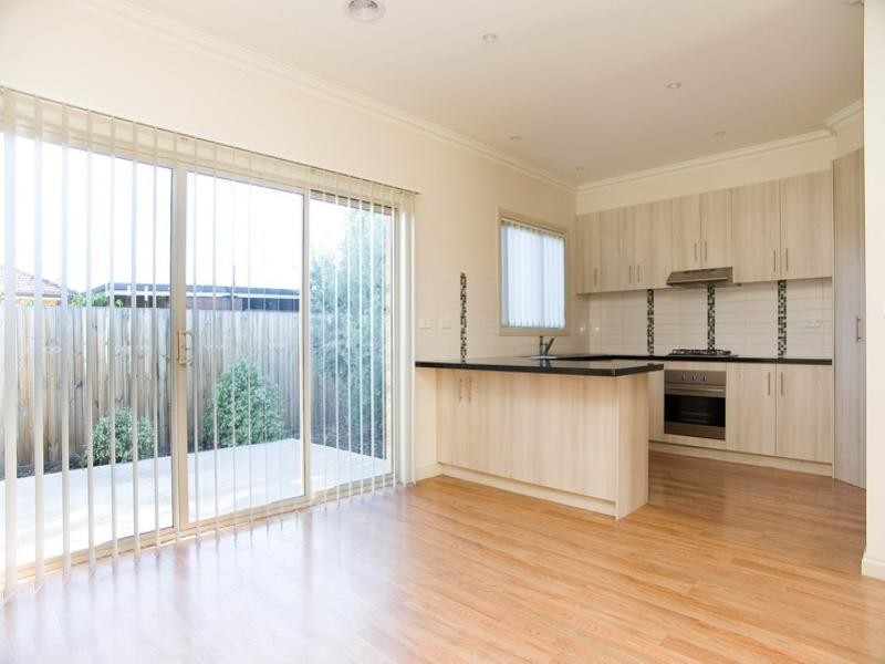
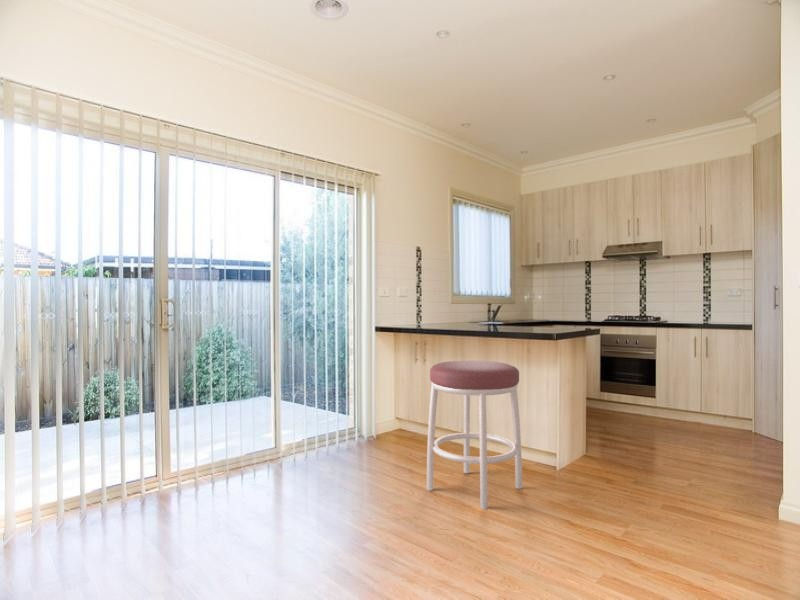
+ bar stool [426,360,523,510]
